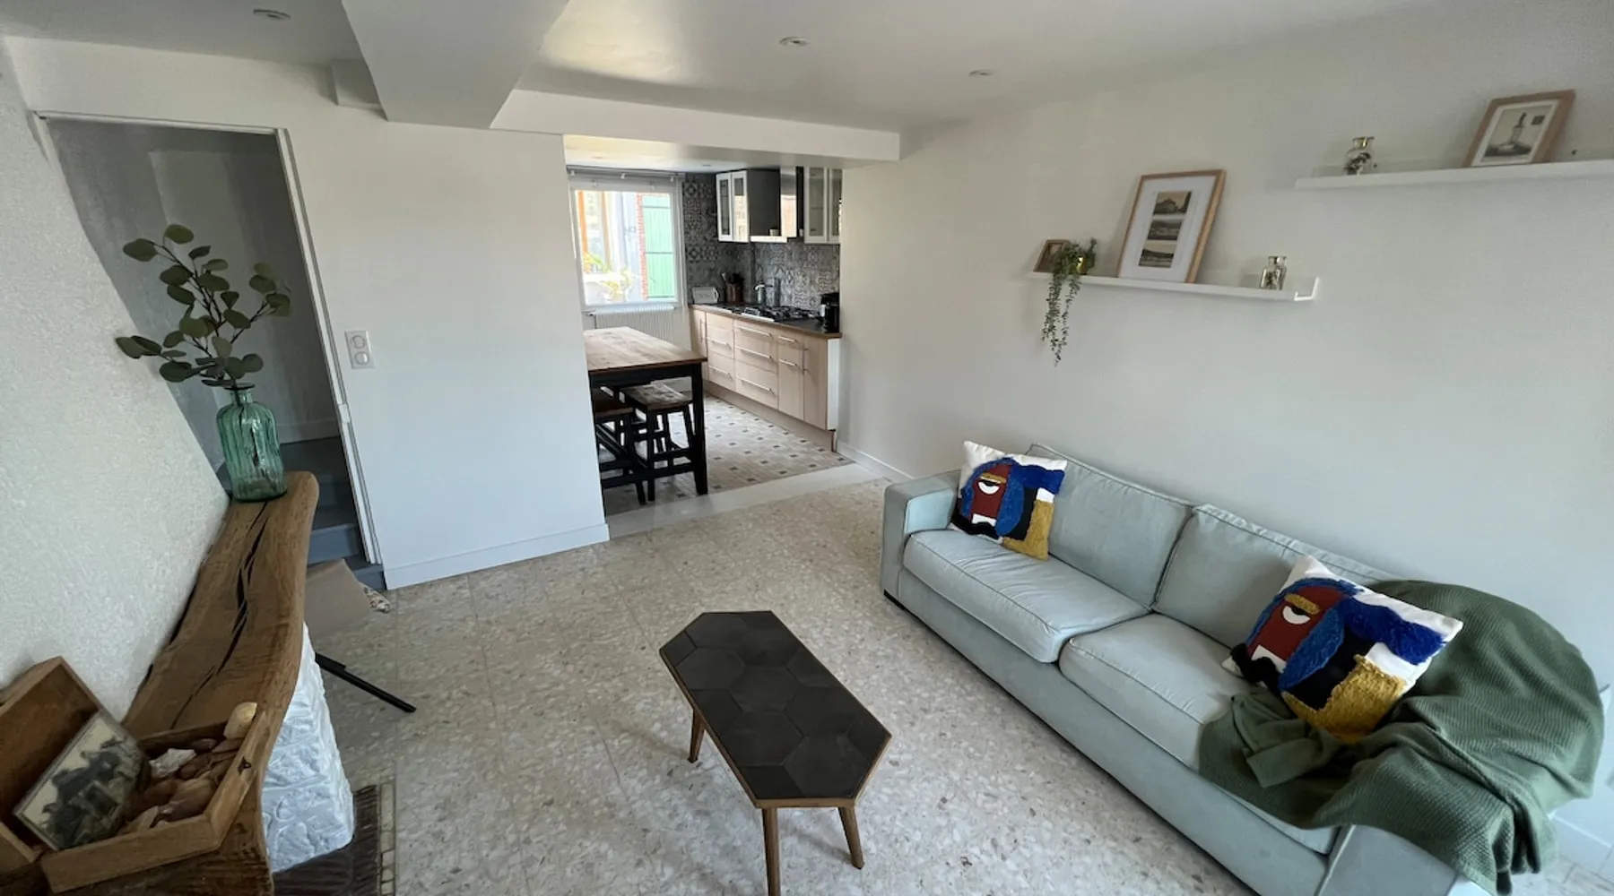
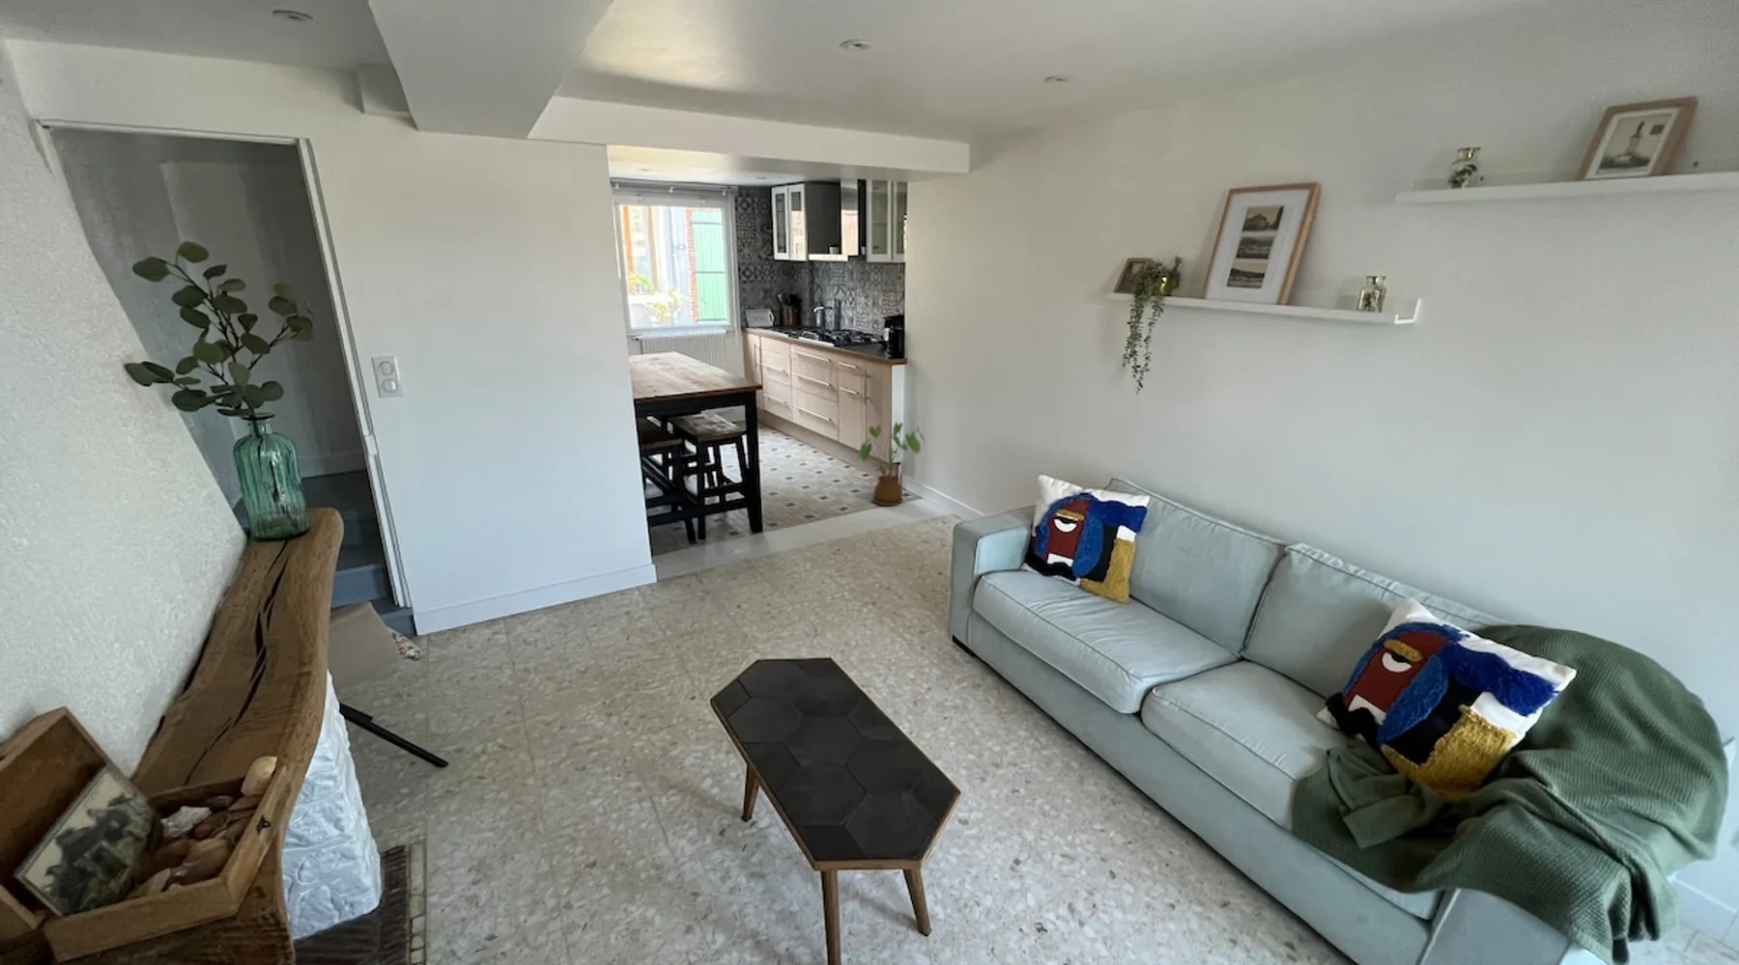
+ house plant [854,421,925,507]
